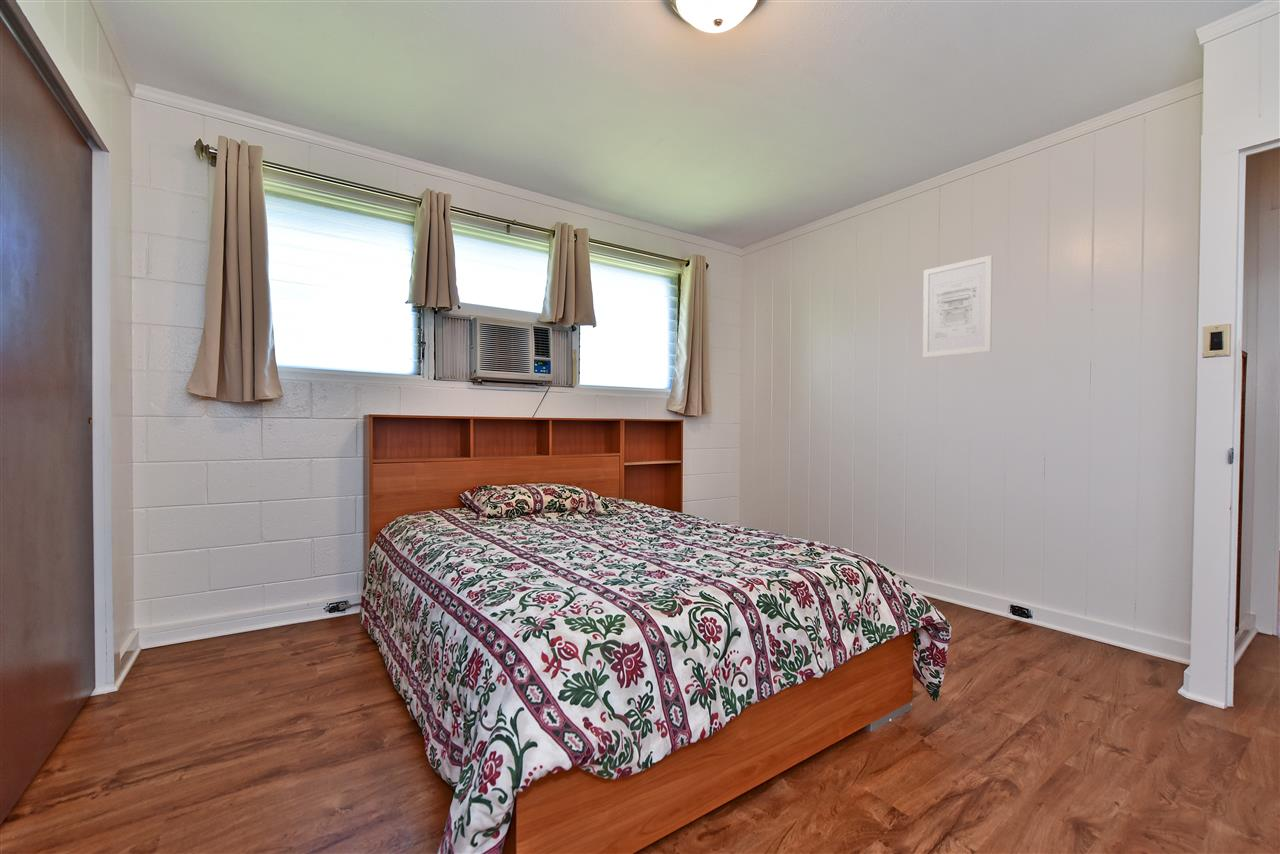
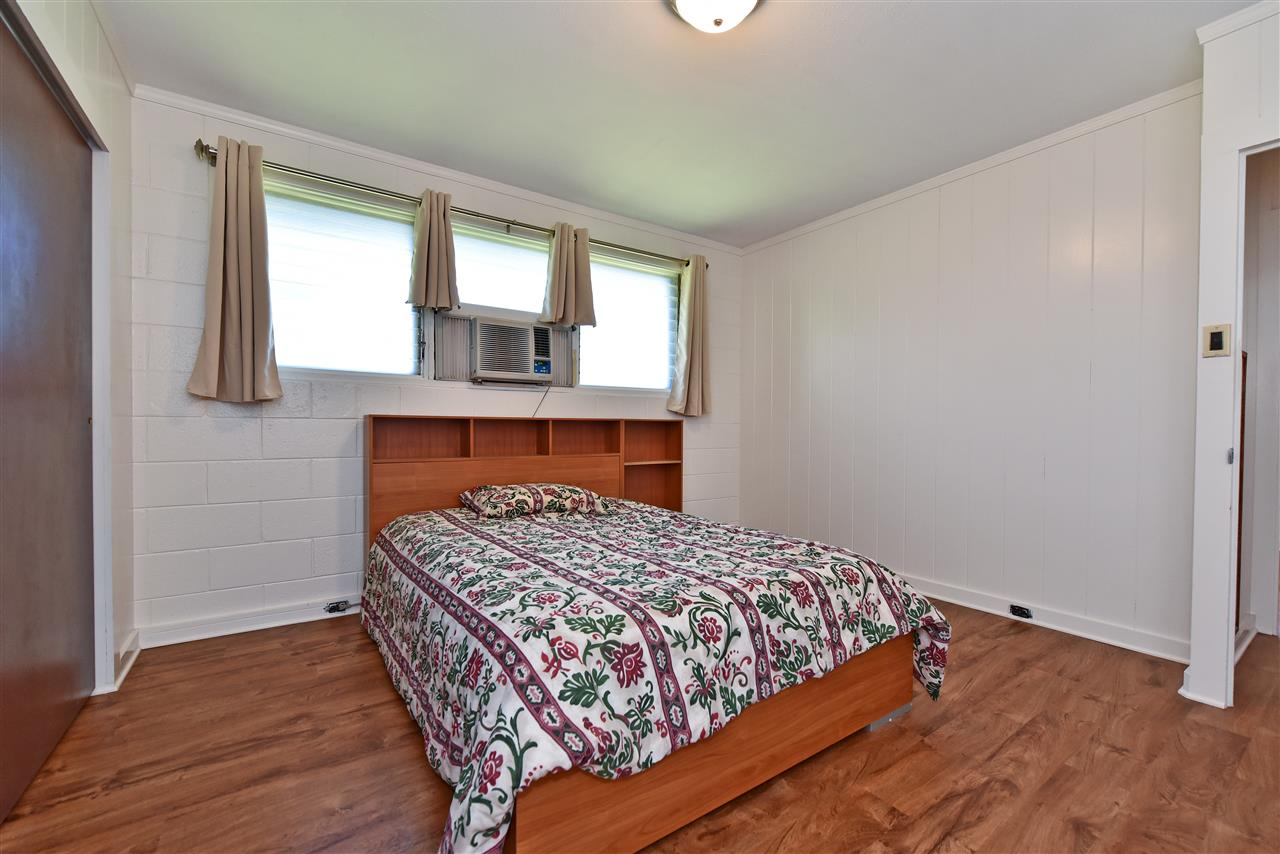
- wall art [922,254,994,359]
